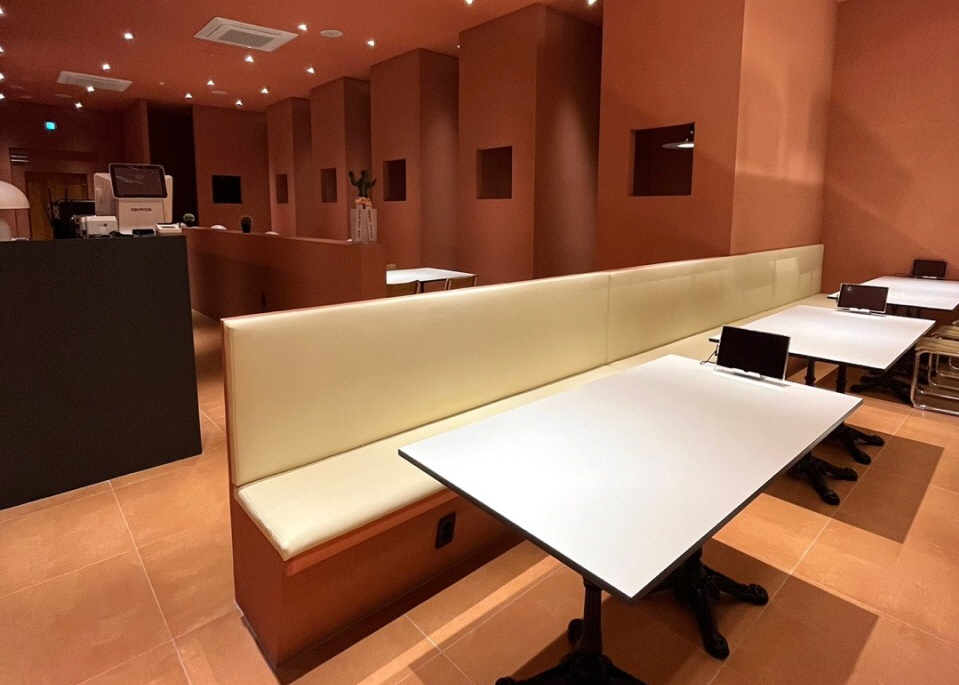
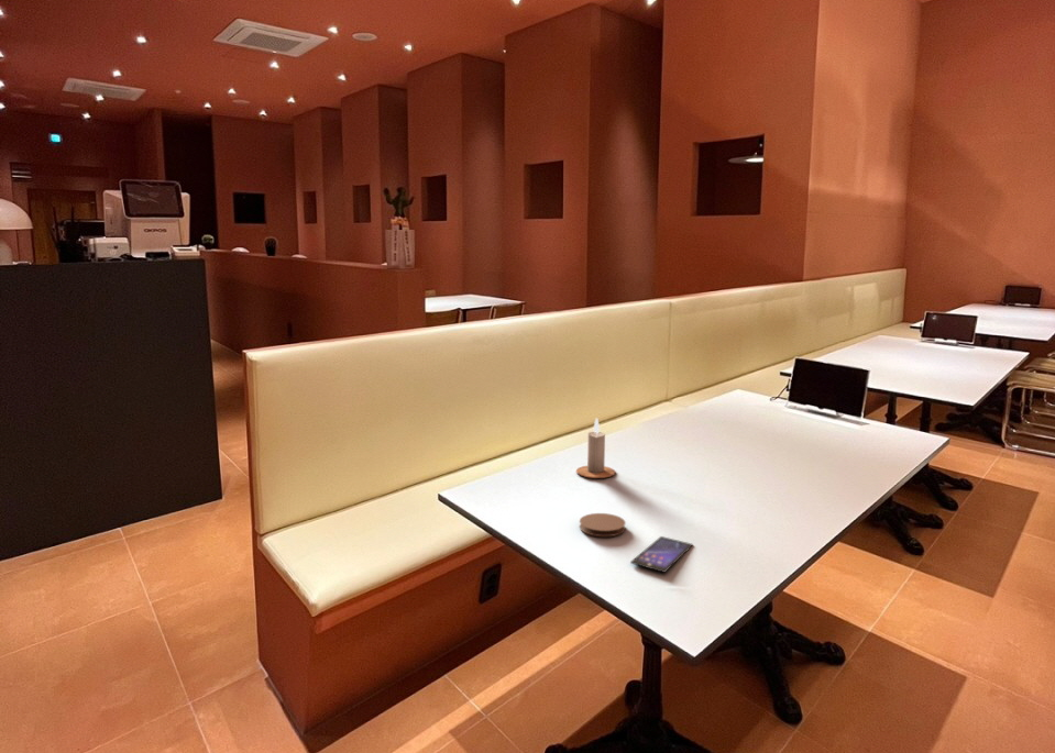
+ coaster [579,512,627,538]
+ candle [575,417,617,479]
+ smartphone [629,535,694,574]
